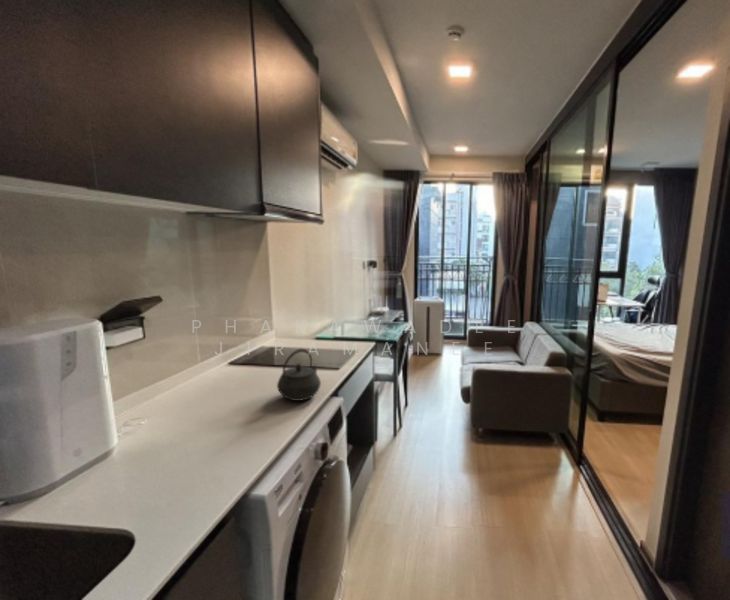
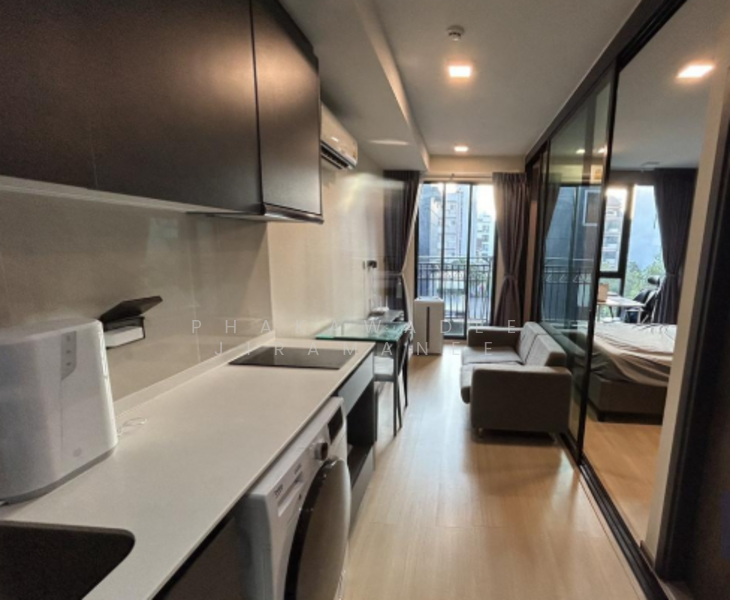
- kettle [276,348,322,402]
